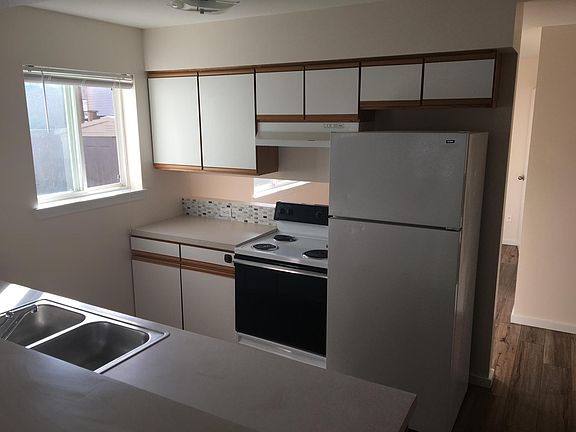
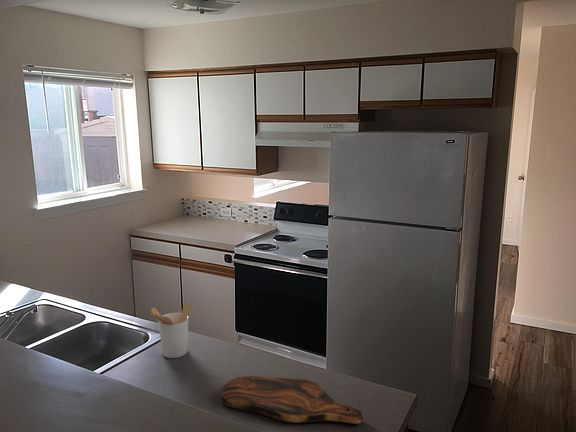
+ cutting board [220,375,364,425]
+ utensil holder [150,303,192,359]
